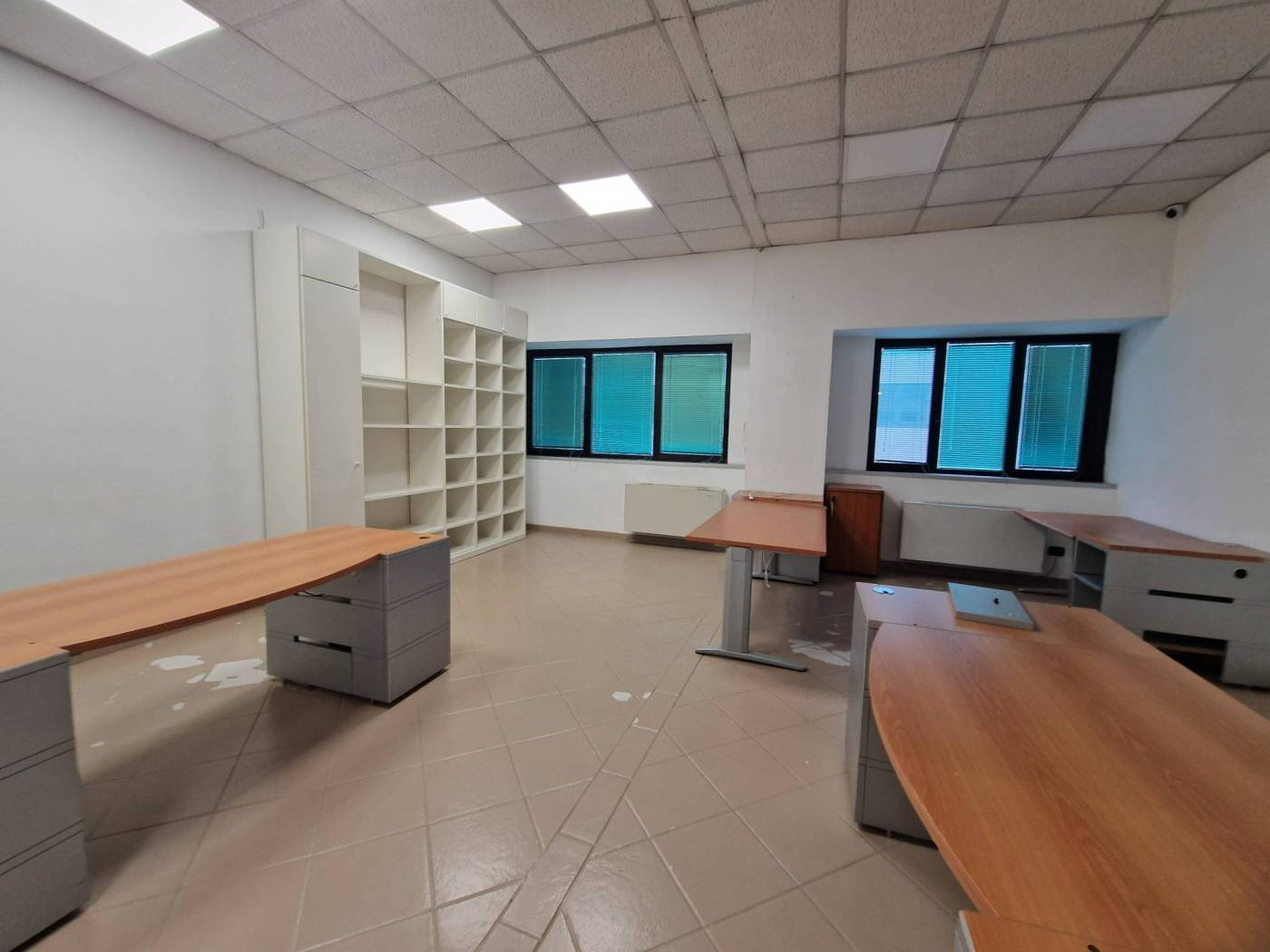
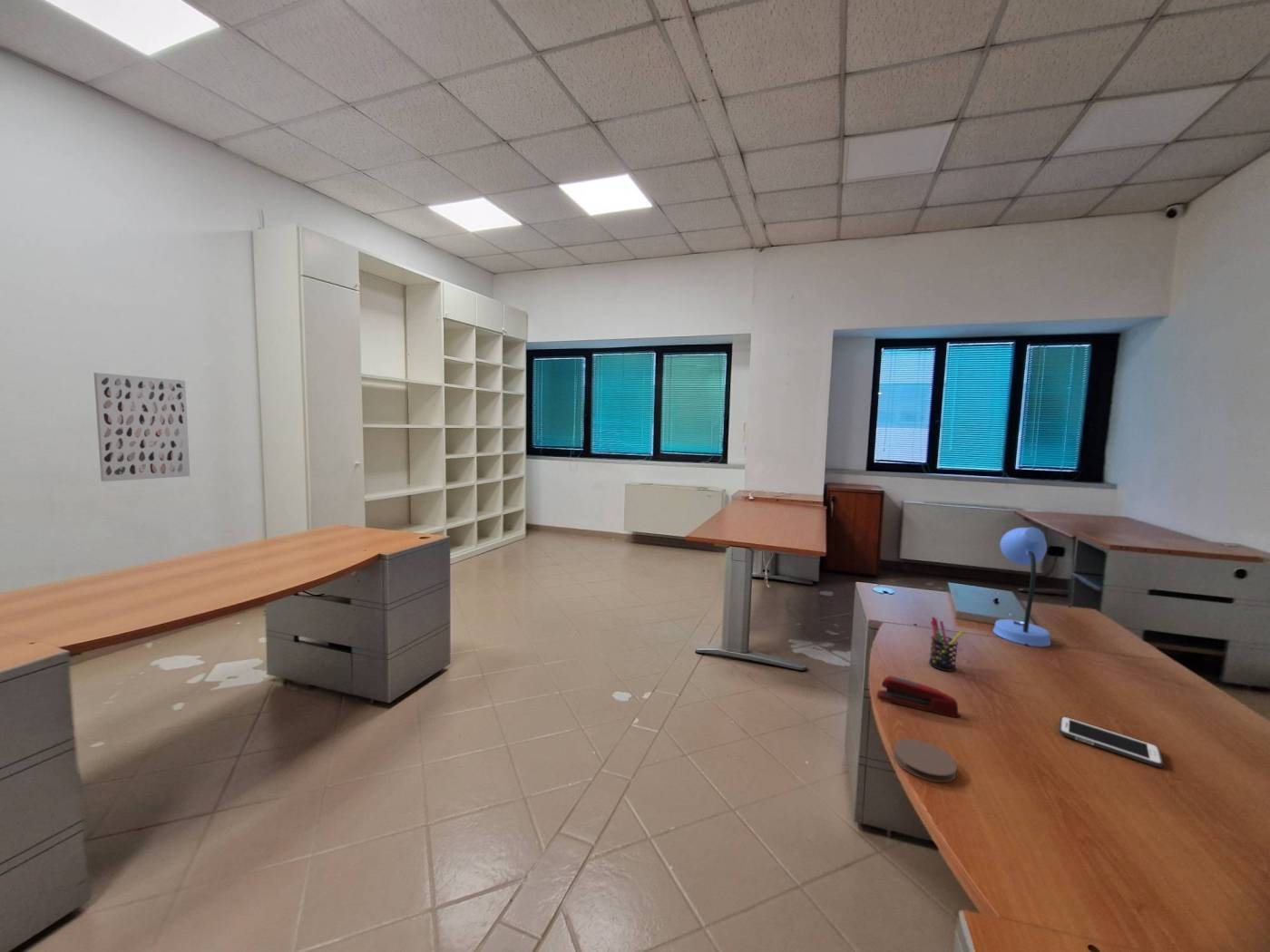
+ desk lamp [992,527,1051,647]
+ coaster [893,738,958,783]
+ pen holder [928,616,965,672]
+ stapler [876,675,962,718]
+ cell phone [1058,715,1164,769]
+ wall art [93,372,190,482]
